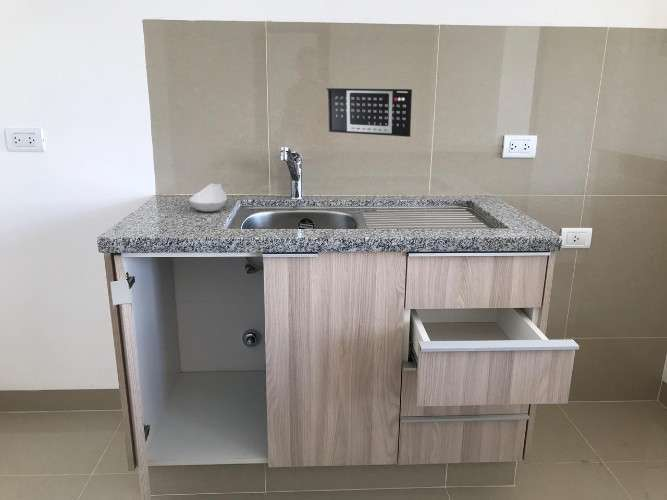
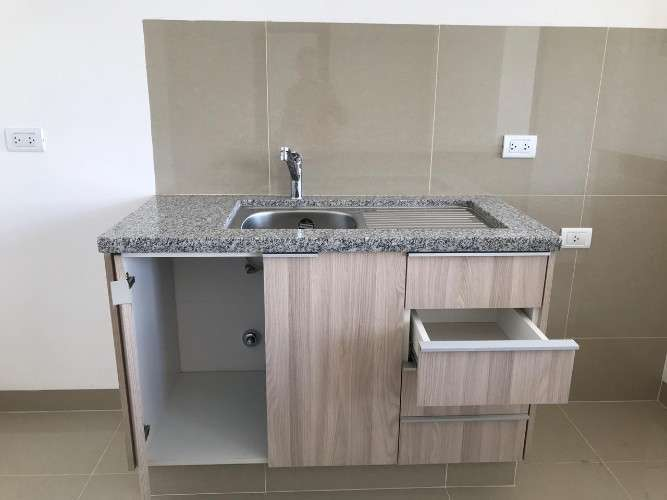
- spoon rest [188,182,228,213]
- calendar [325,87,413,138]
